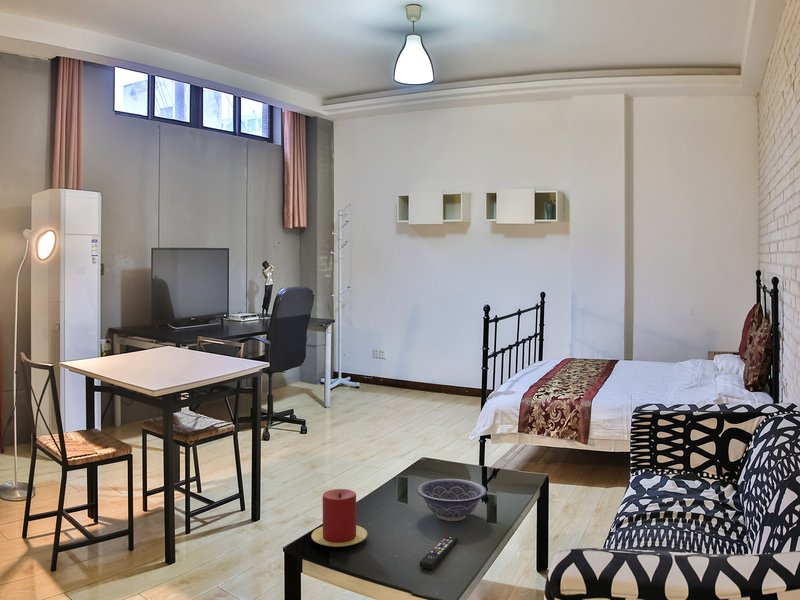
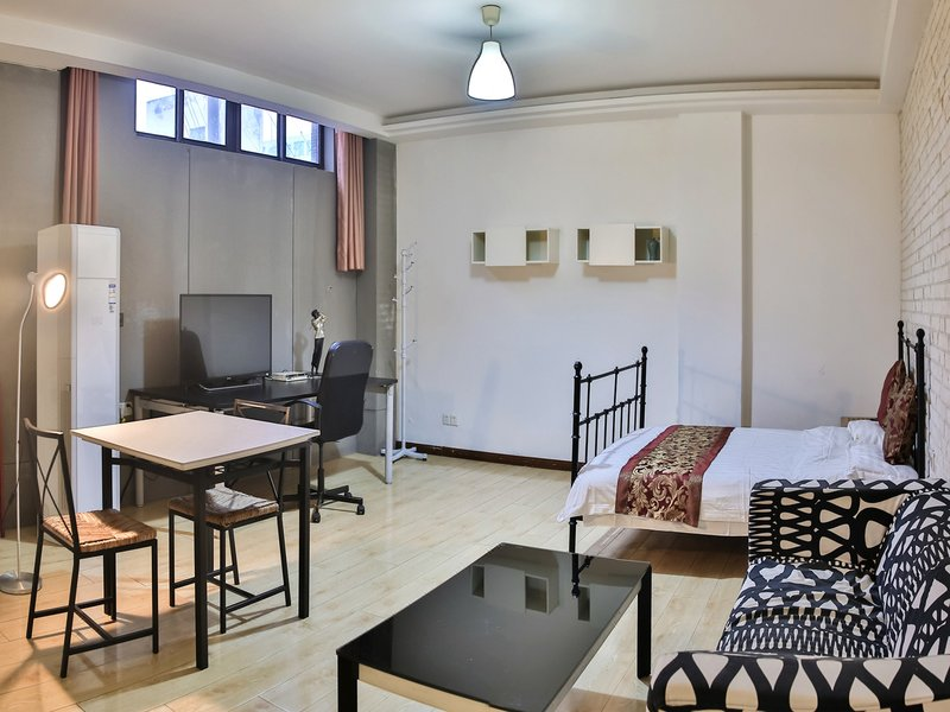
- decorative bowl [416,478,488,522]
- candle [310,488,368,548]
- remote control [418,535,459,570]
